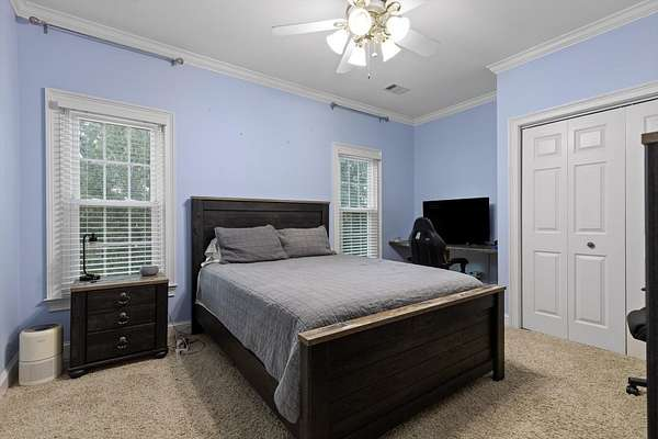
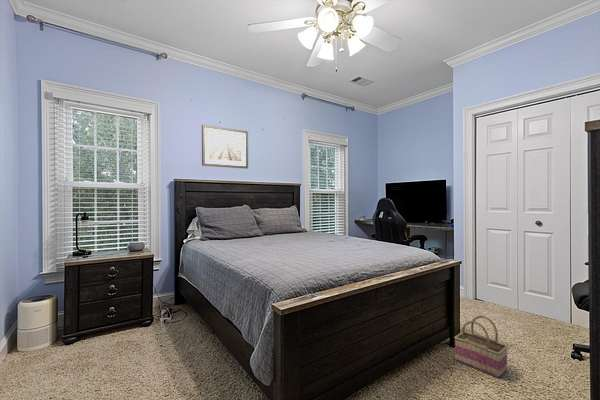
+ wall art [201,124,249,170]
+ basket [453,315,509,379]
